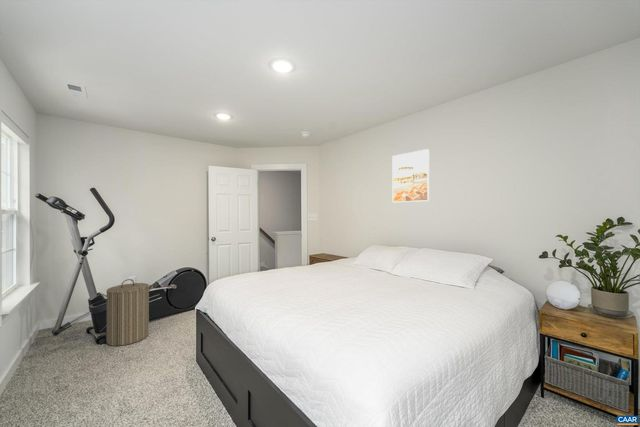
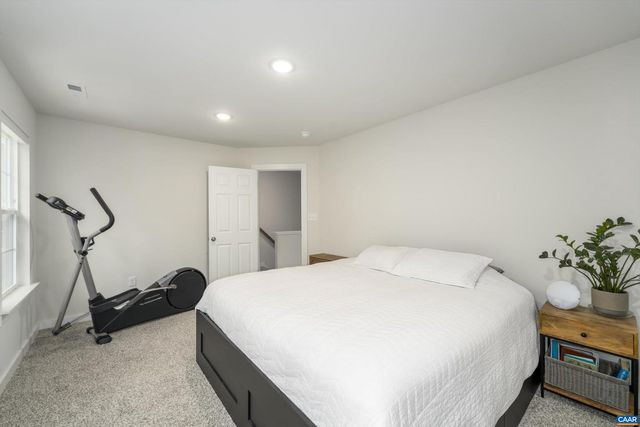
- laundry hamper [100,278,154,347]
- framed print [392,148,431,203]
